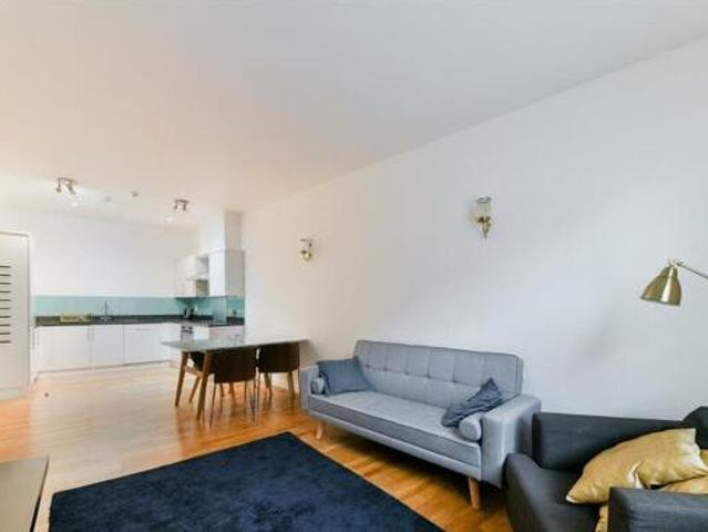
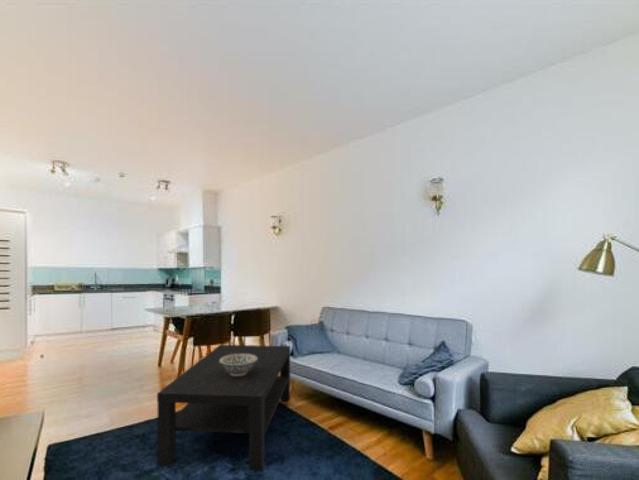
+ coffee table [156,344,291,472]
+ decorative bowl [220,354,258,376]
